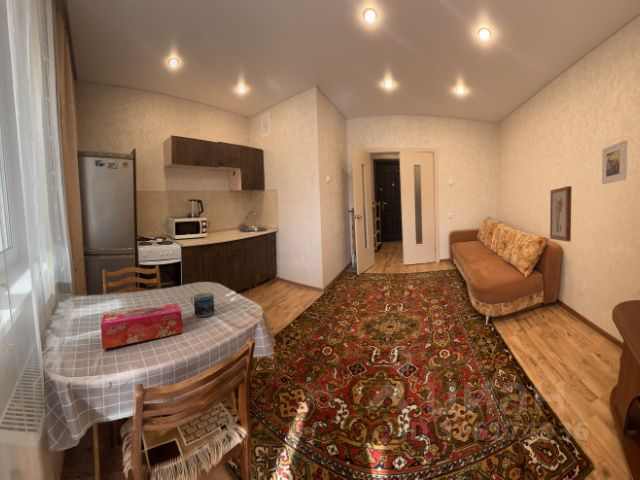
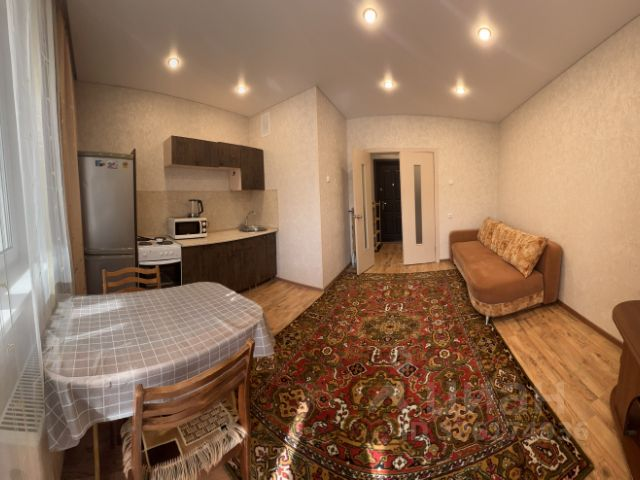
- tissue box [100,302,184,350]
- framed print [601,139,628,185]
- wall art [549,185,573,242]
- mug [189,292,216,318]
